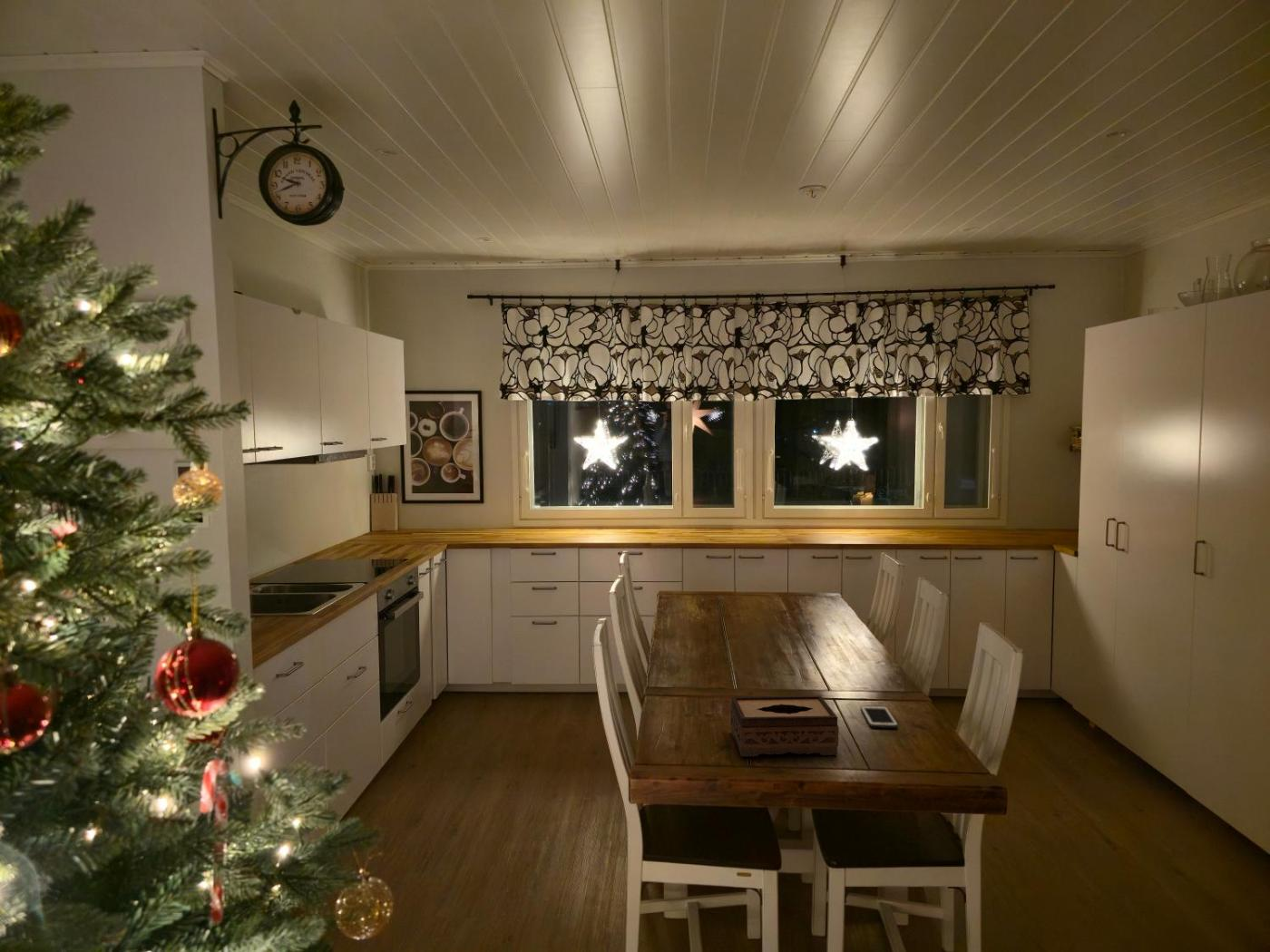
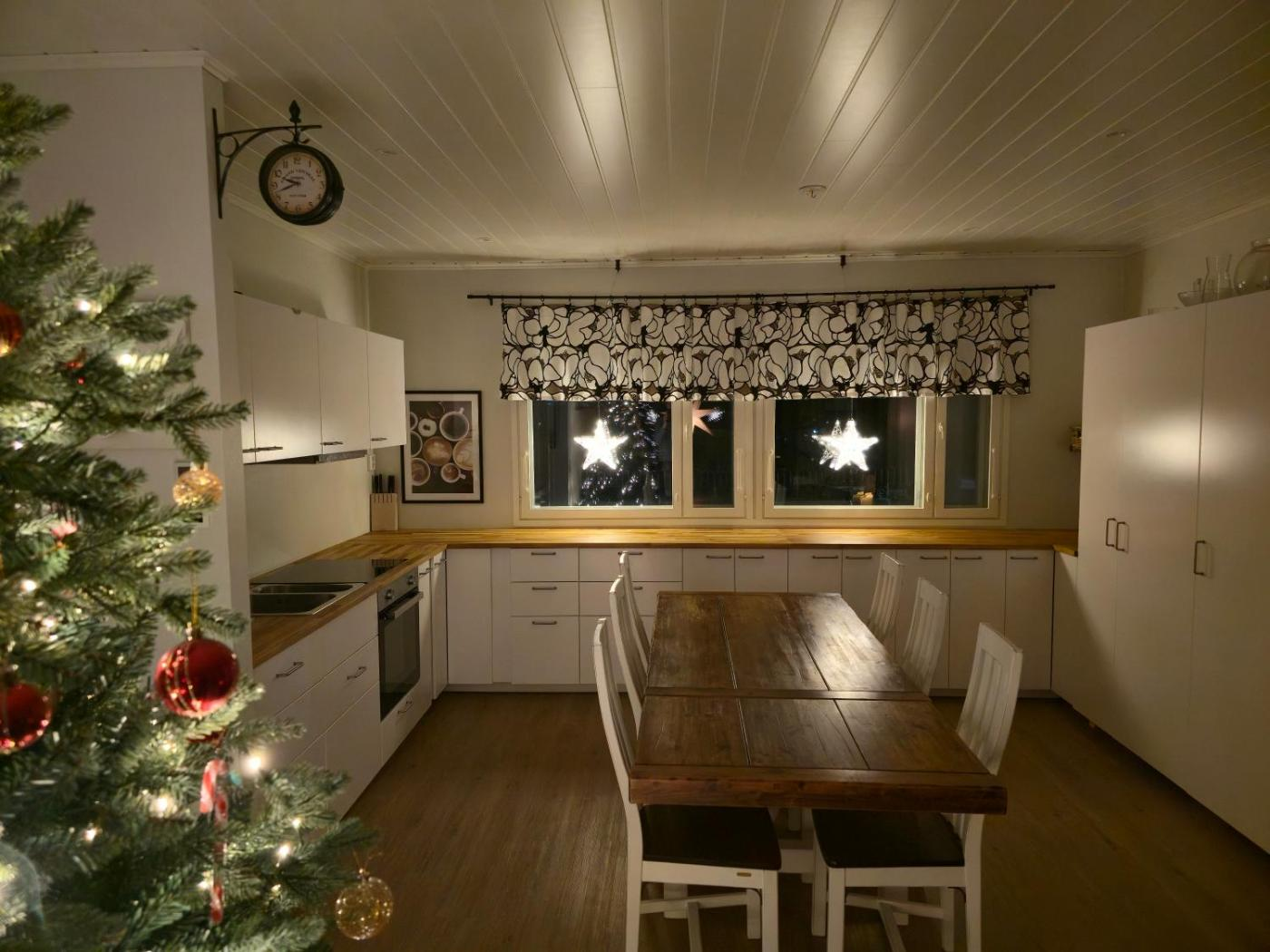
- tissue box [729,695,839,757]
- cell phone [860,704,899,729]
